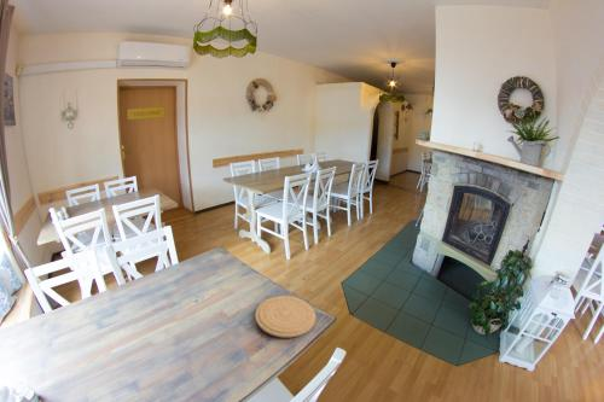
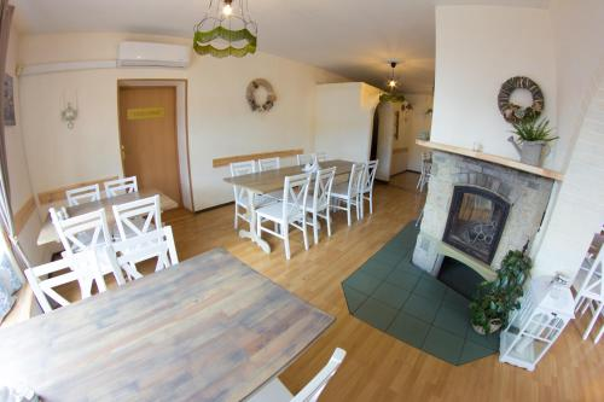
- plate [254,295,316,339]
